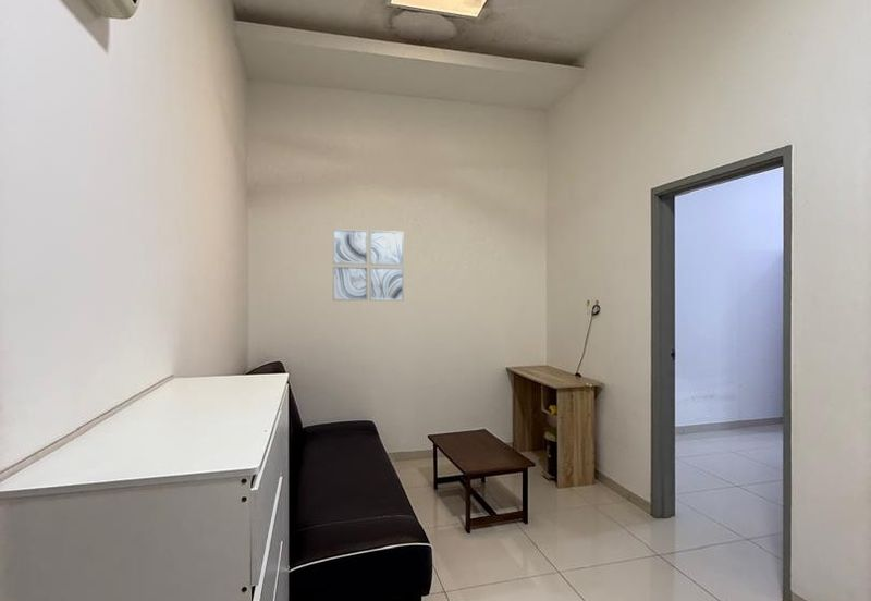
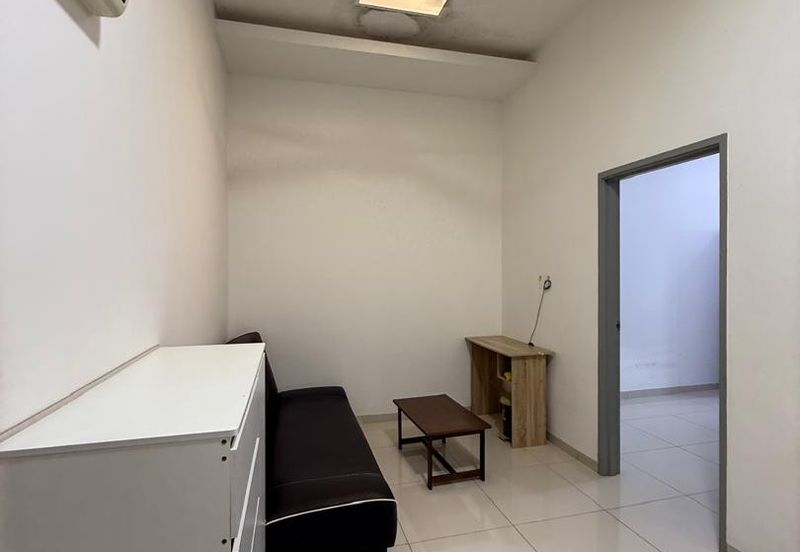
- wall art [332,228,405,302]
